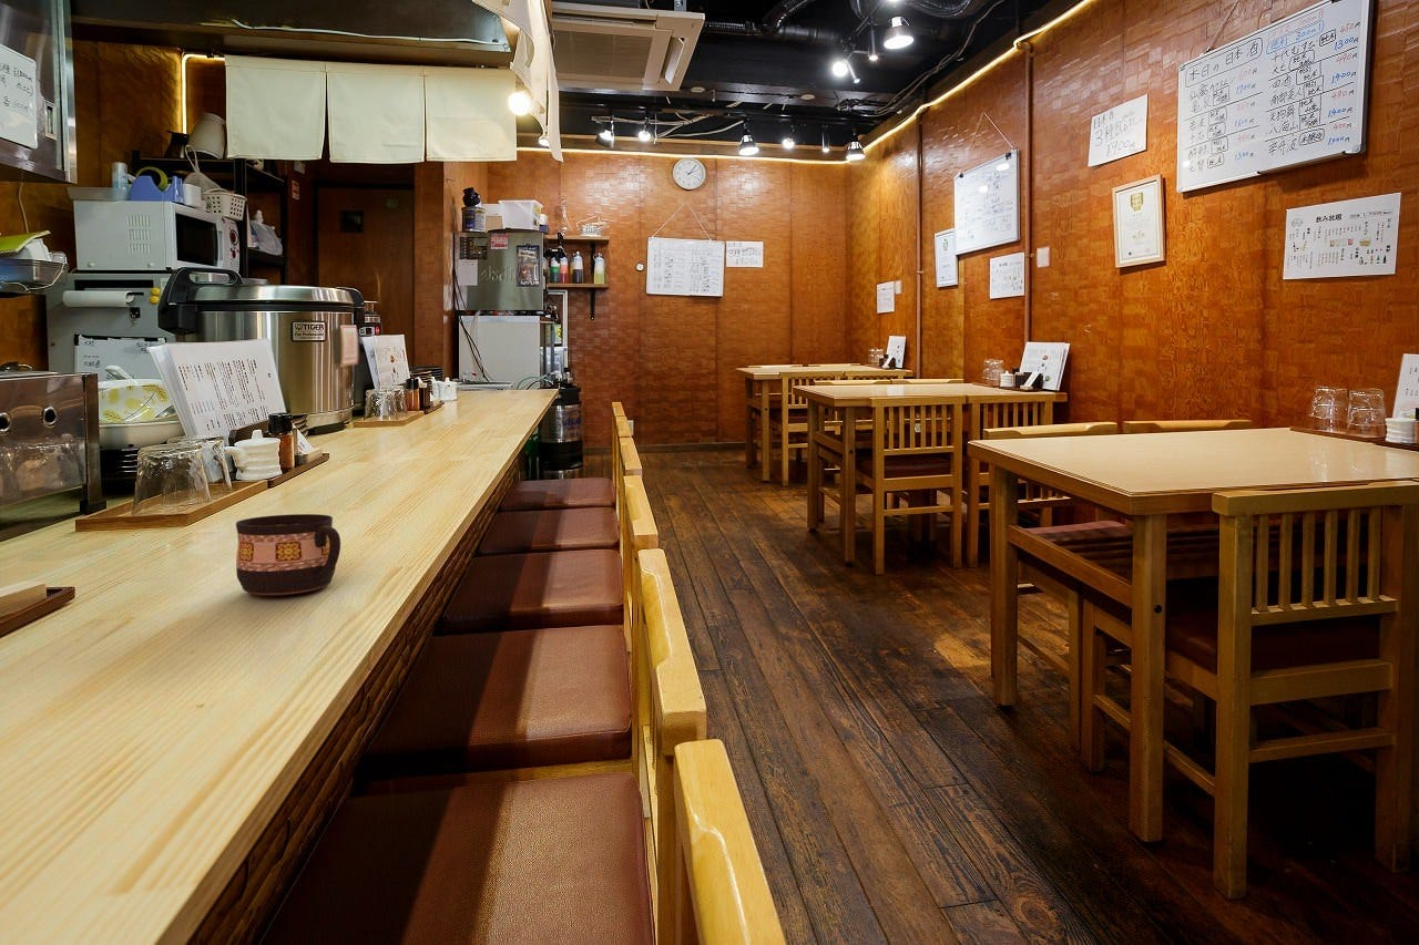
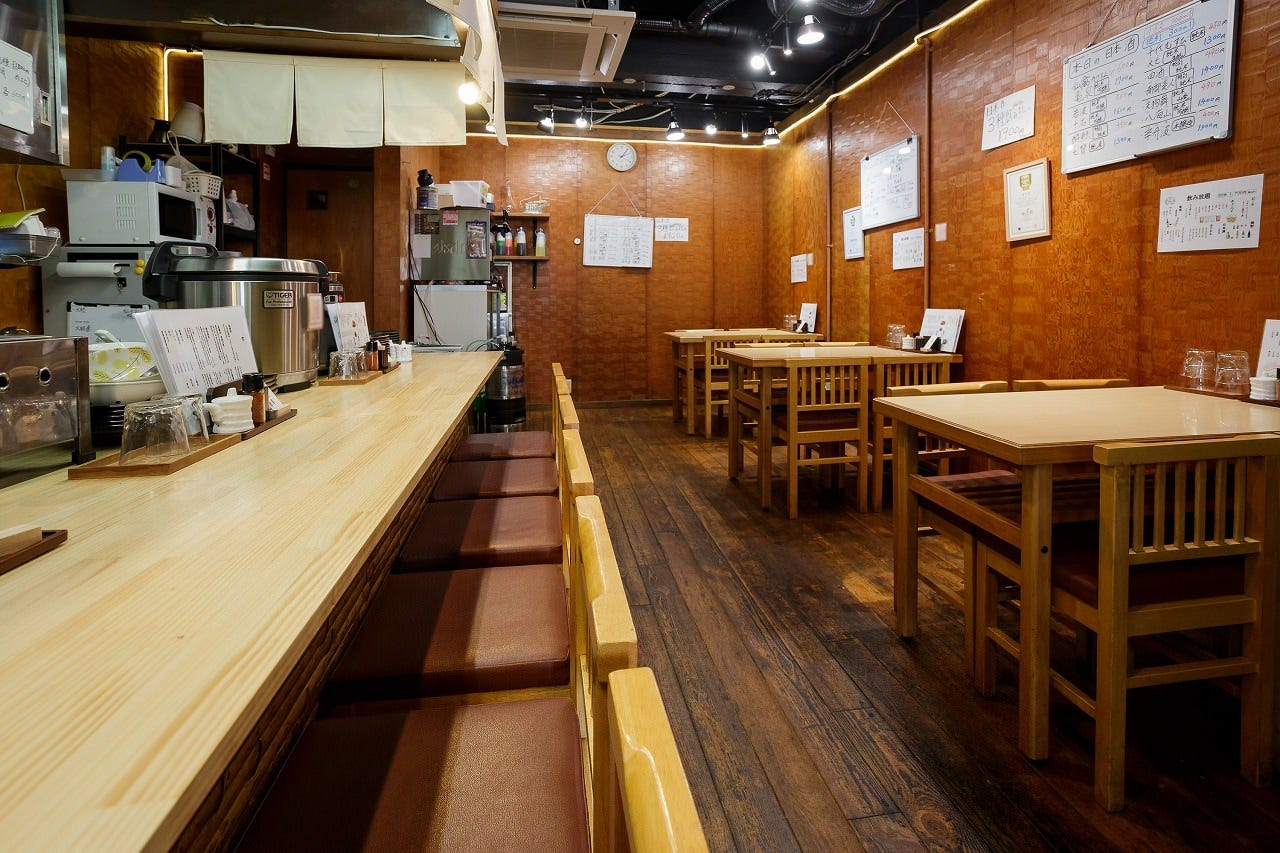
- cup [235,513,341,596]
